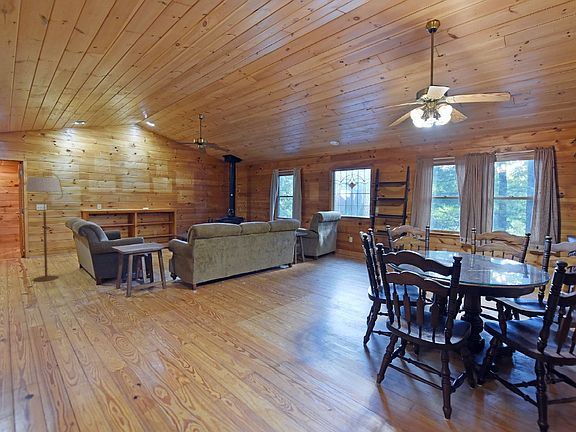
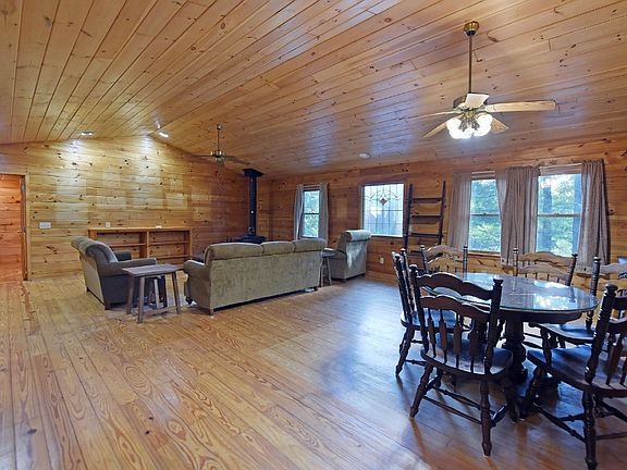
- floor lamp [25,171,64,282]
